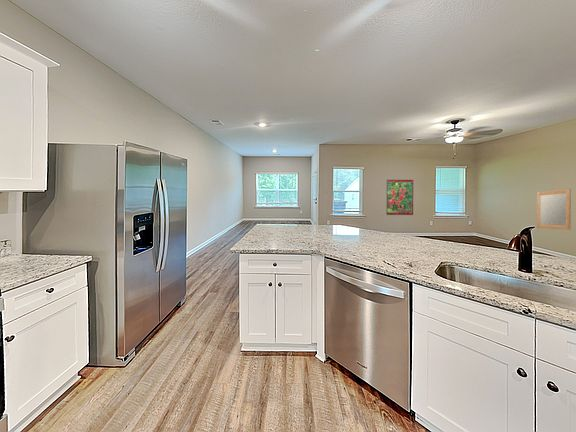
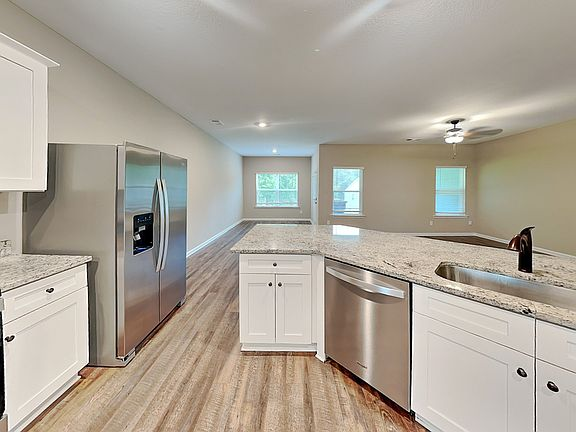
- home mirror [536,188,572,231]
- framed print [386,179,414,216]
